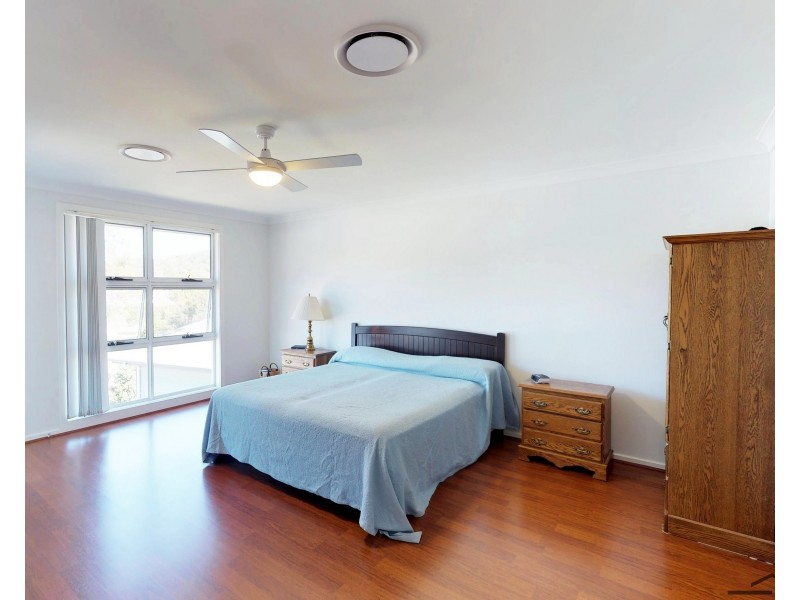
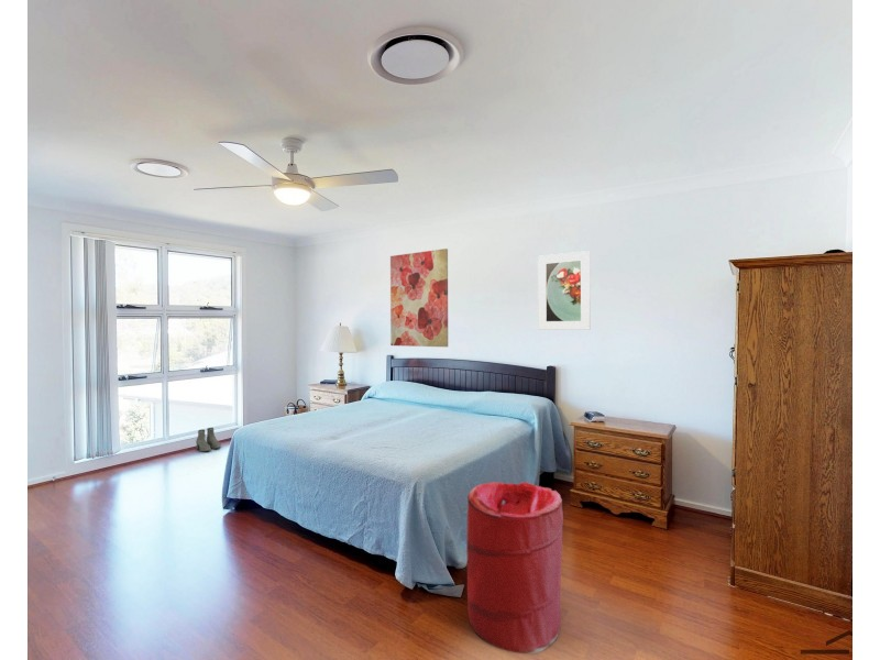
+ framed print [537,250,592,331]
+ laundry hamper [465,481,564,654]
+ boots [195,427,222,453]
+ wall art [389,248,449,348]
